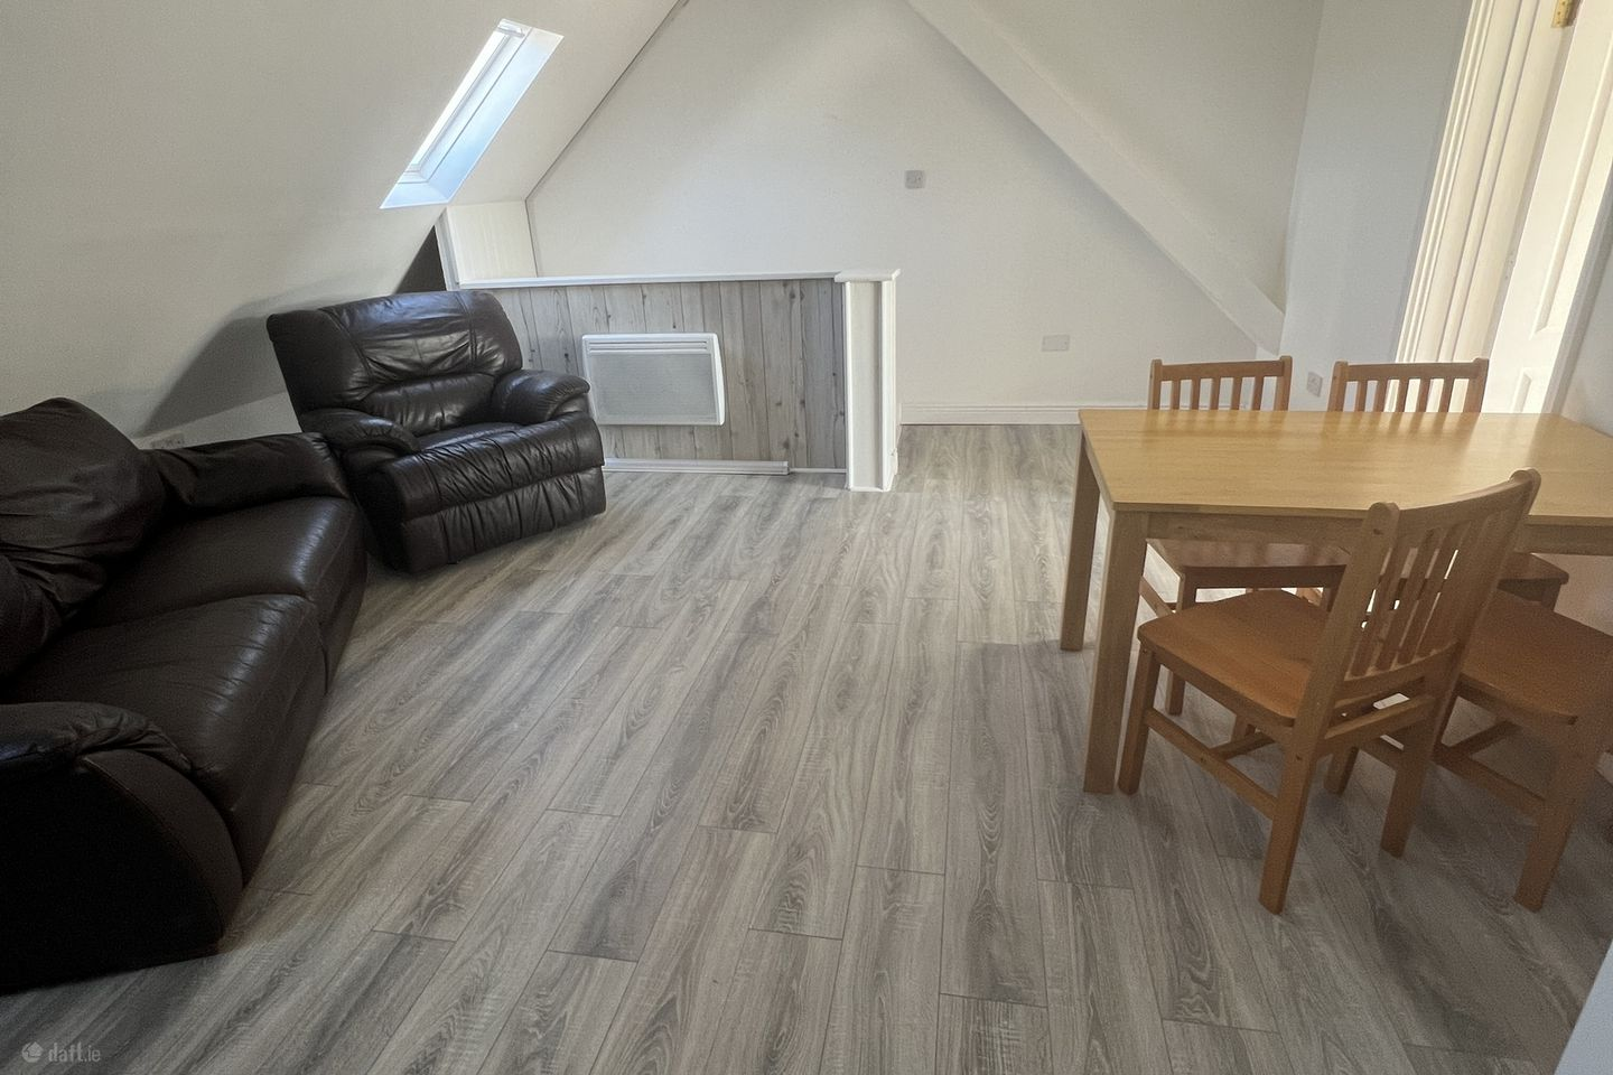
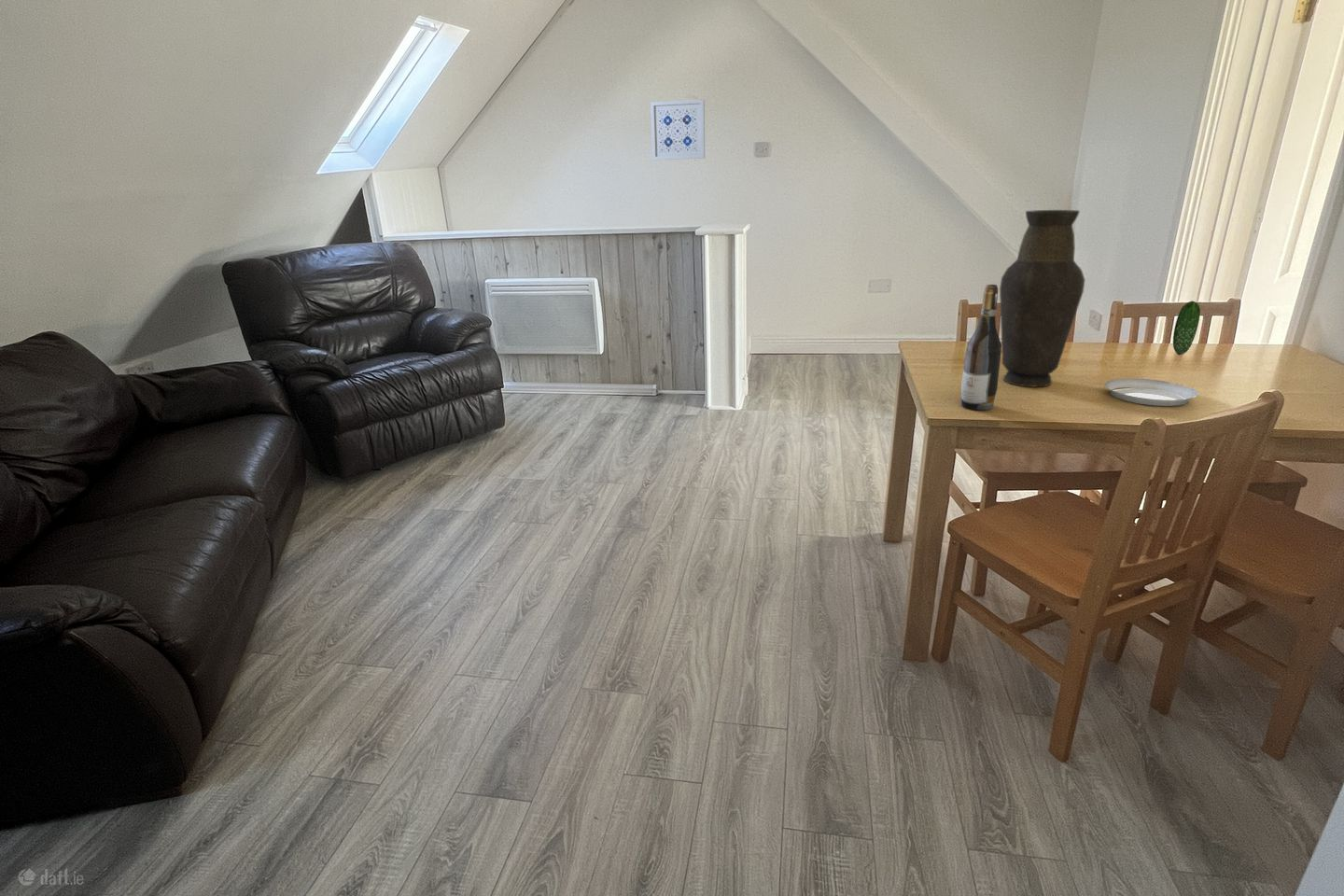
+ wine bottle [960,284,1001,411]
+ plate [1104,300,1201,407]
+ wall art [650,99,706,161]
+ vase [999,209,1085,388]
